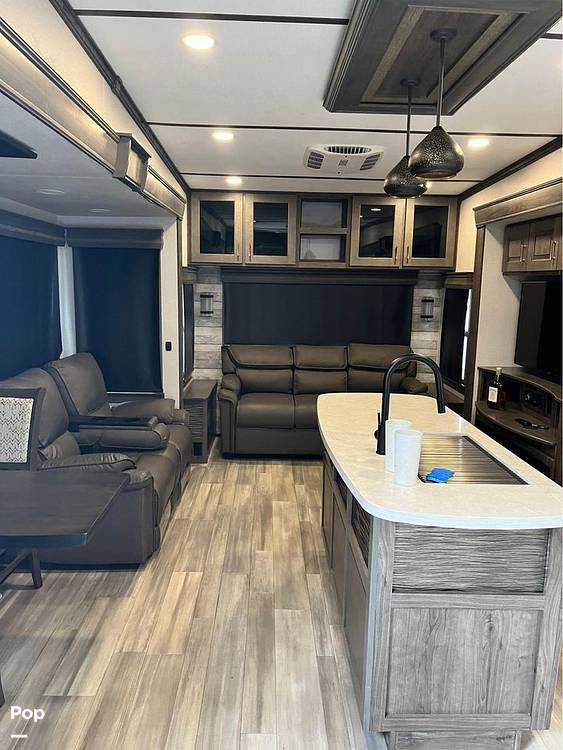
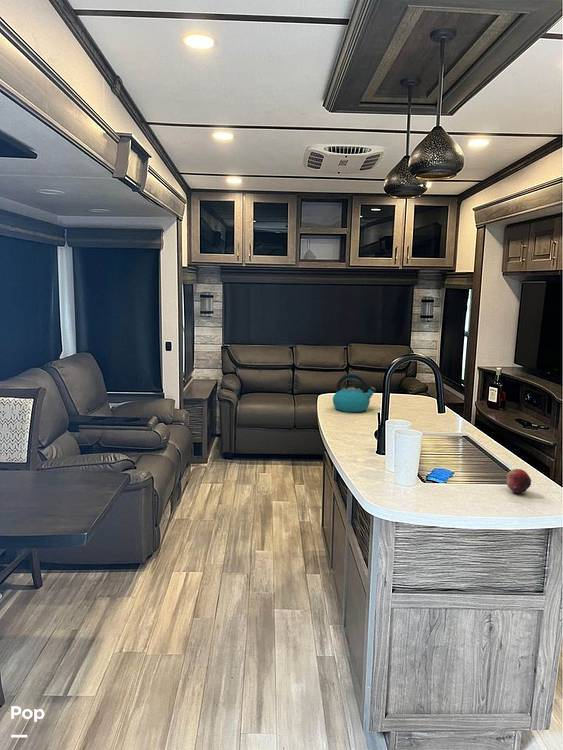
+ fruit [506,468,532,494]
+ kettle [332,373,377,413]
